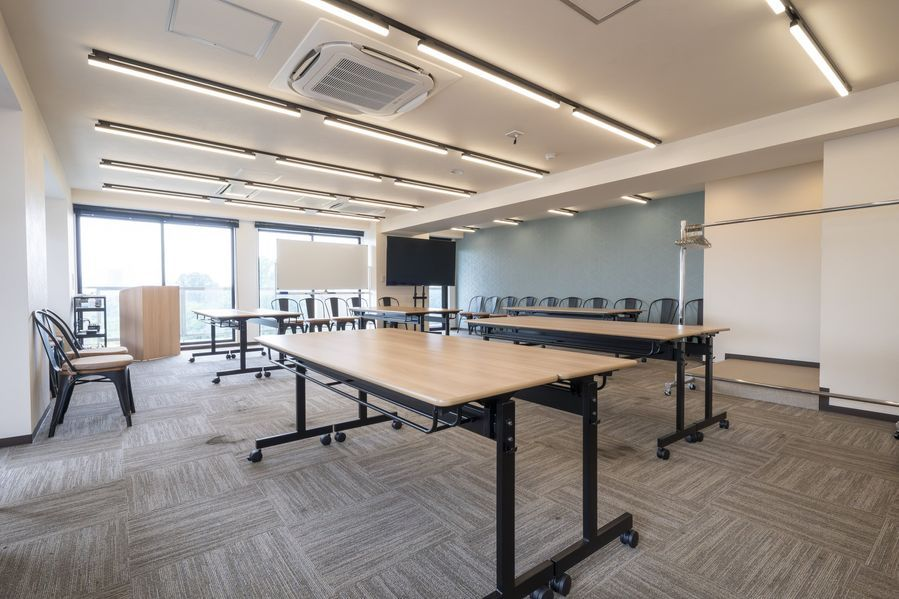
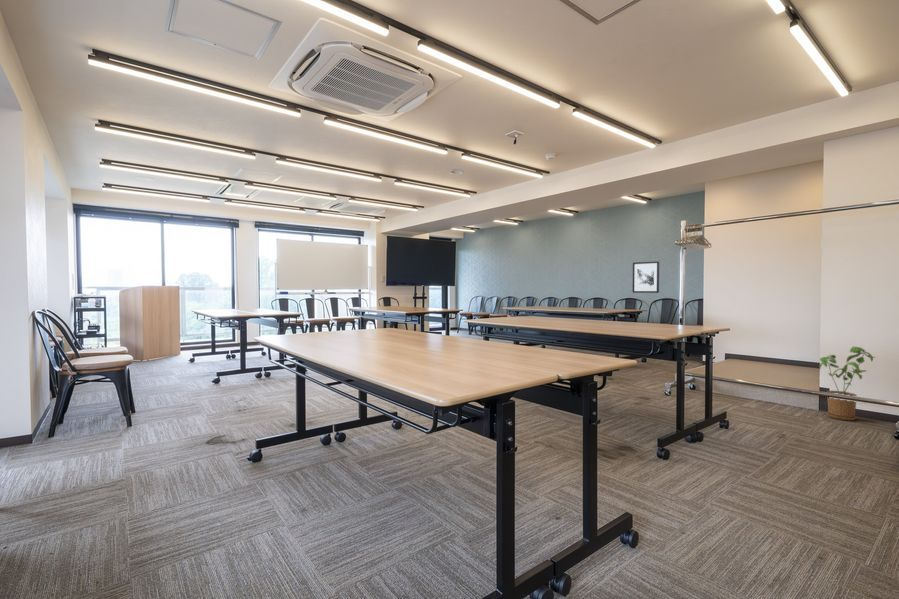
+ wall art [632,260,660,294]
+ house plant [818,346,878,421]
